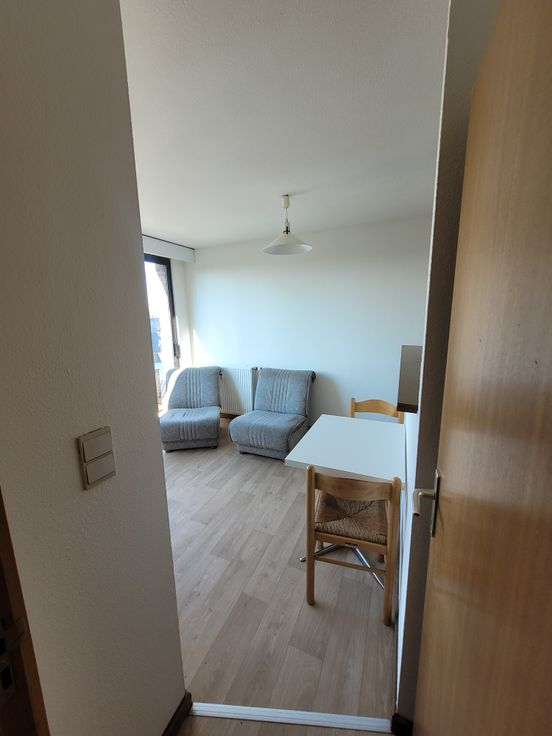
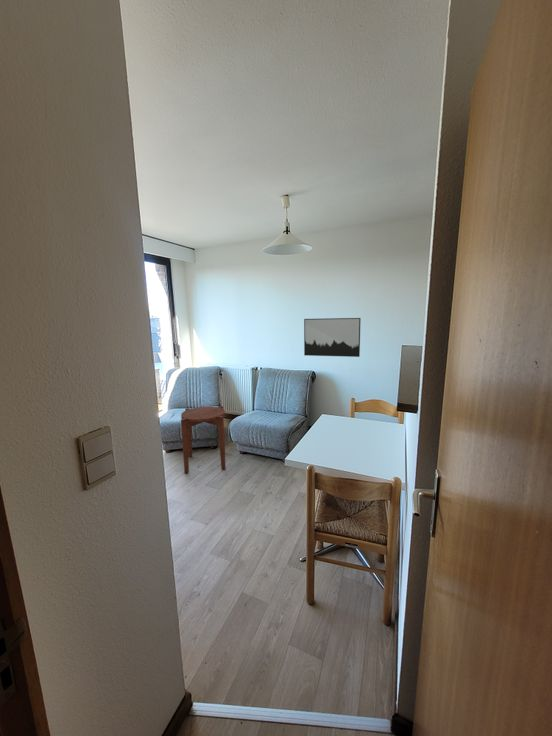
+ wall art [303,317,362,358]
+ side table [180,405,227,474]
